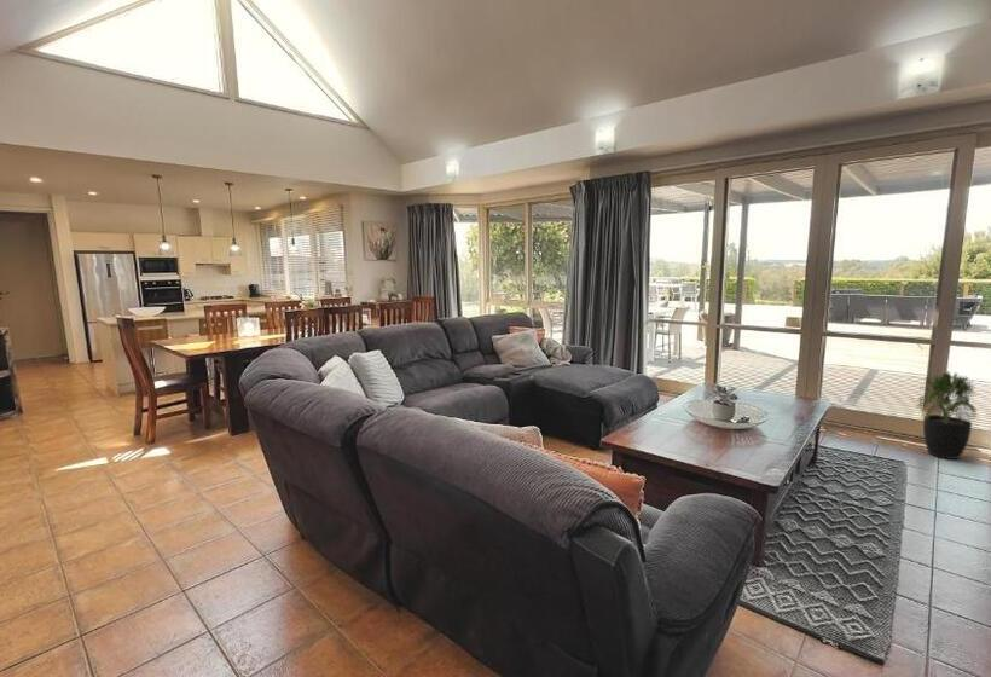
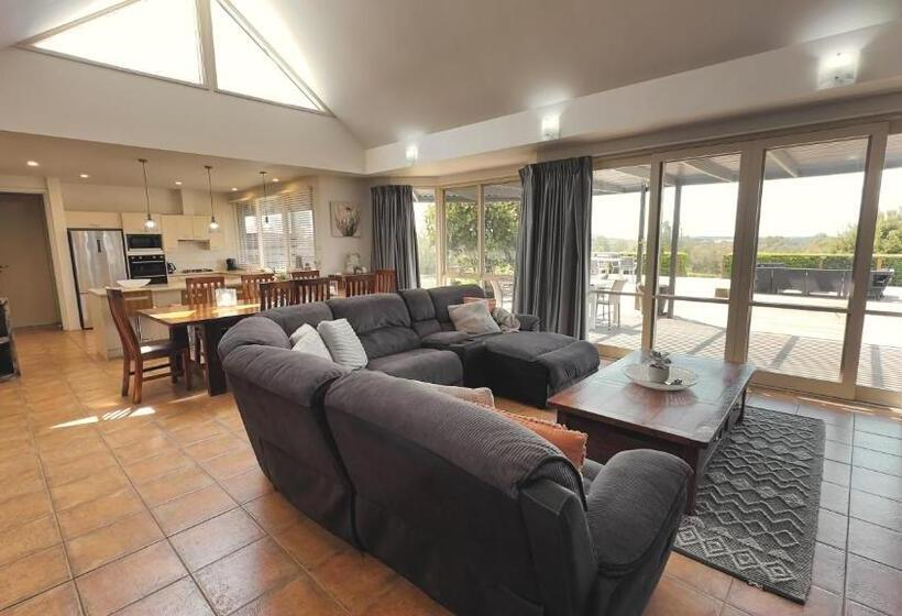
- potted plant [914,369,980,461]
